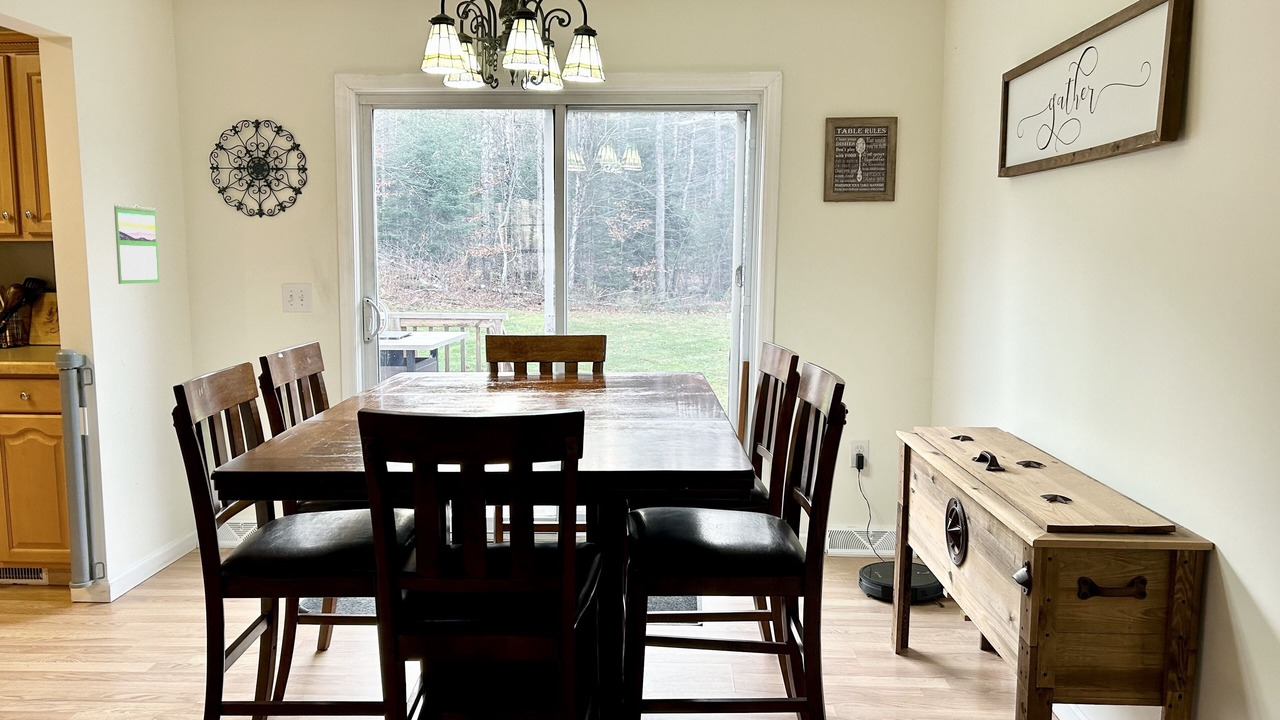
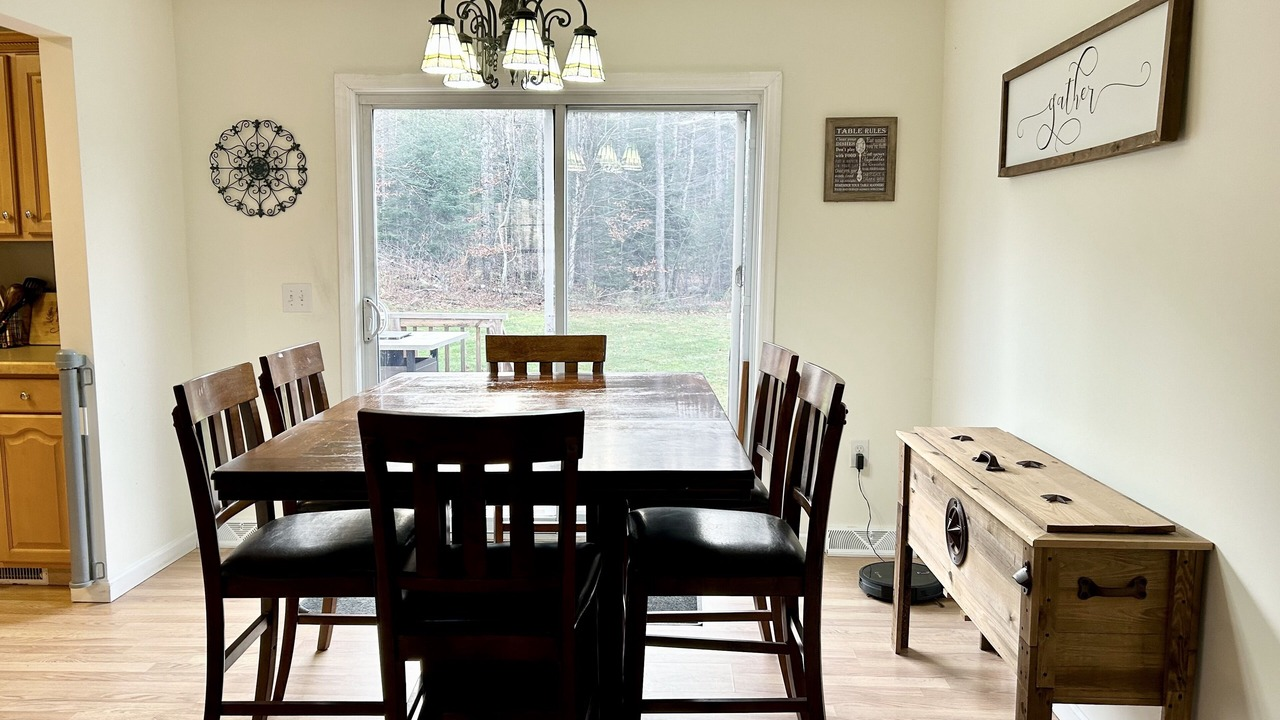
- calendar [113,203,160,285]
